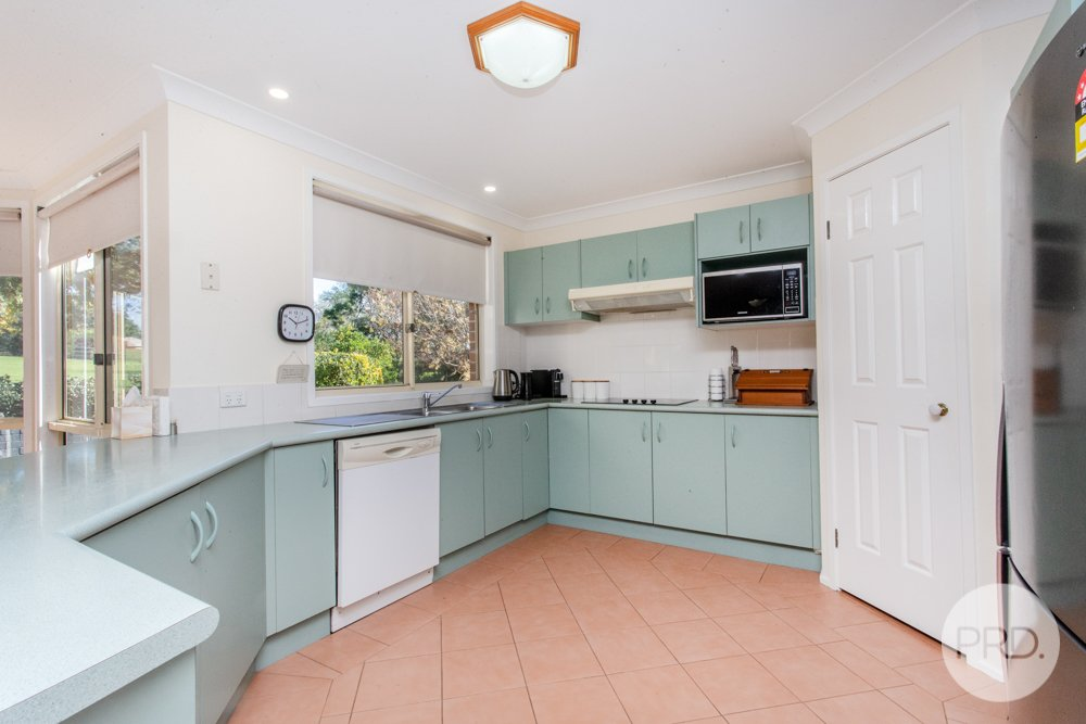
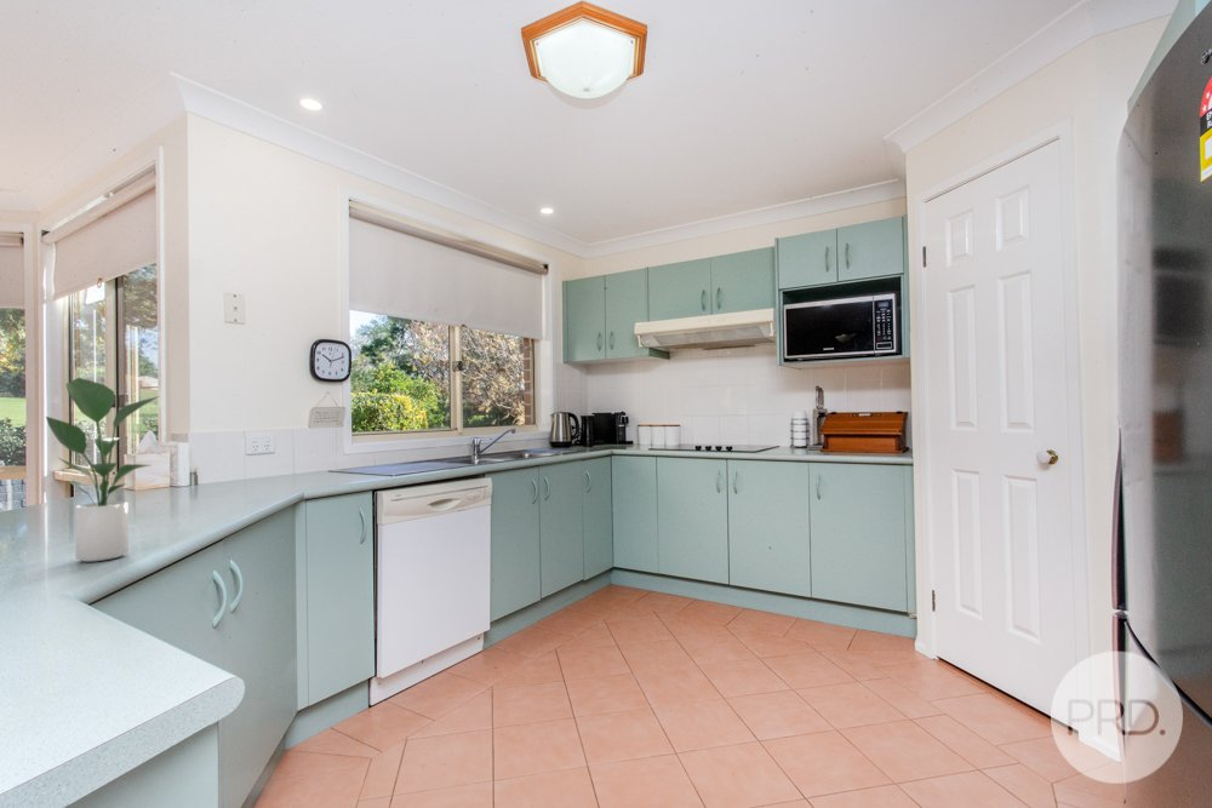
+ potted plant [45,377,160,563]
